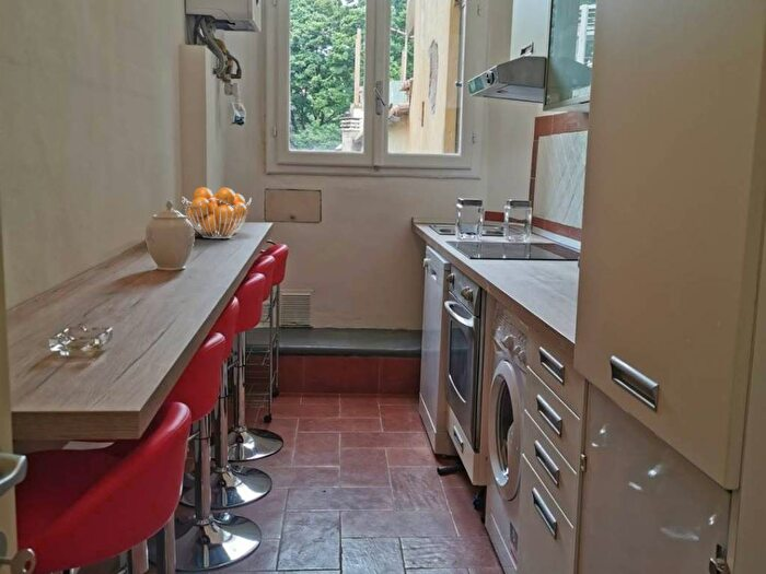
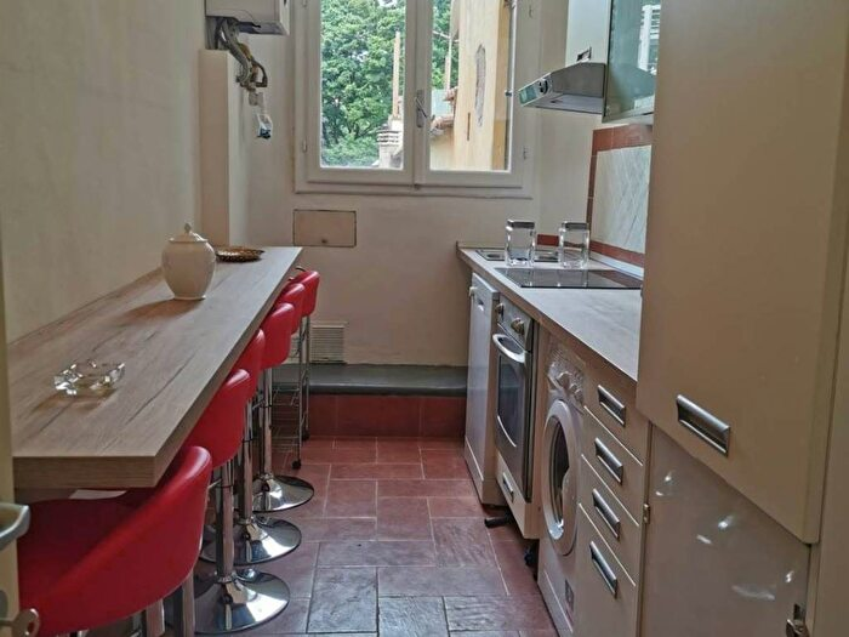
- fruit basket [181,186,253,239]
